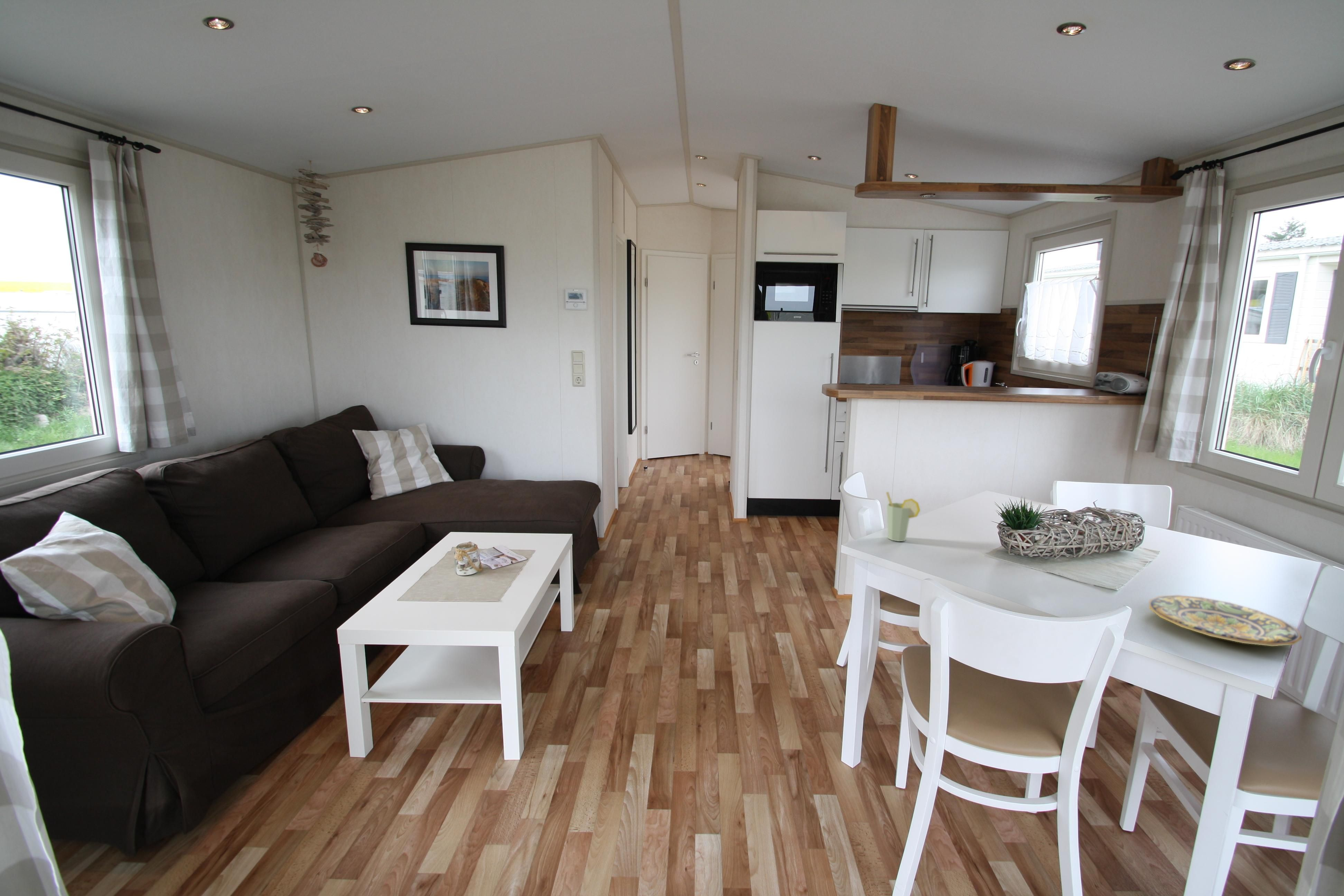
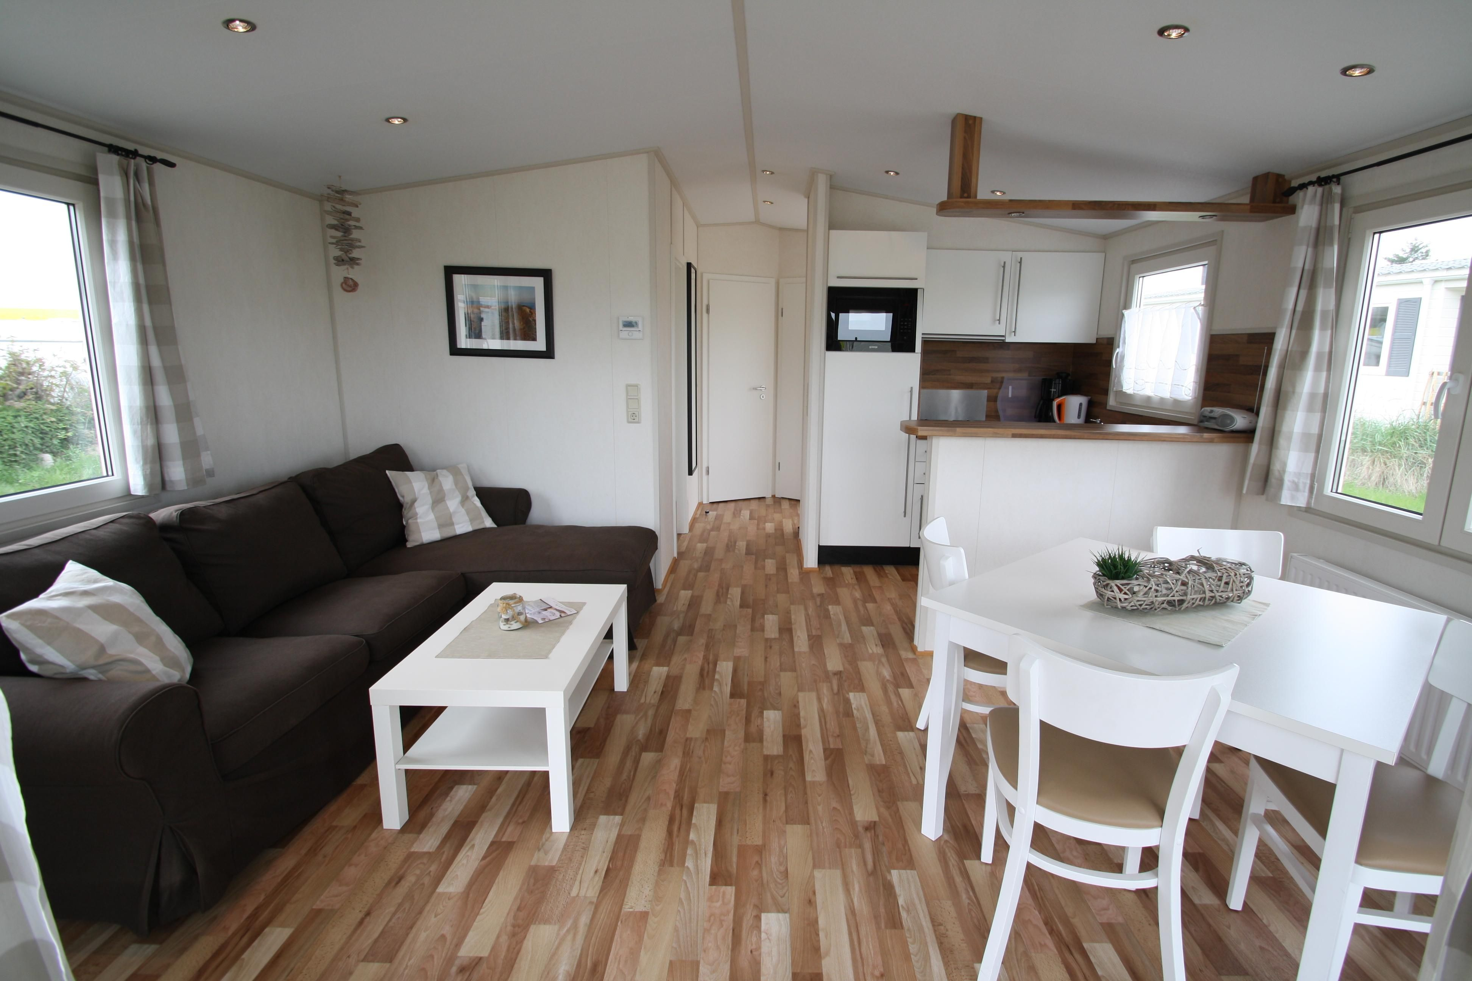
- cup [885,491,921,542]
- plate [1149,595,1303,646]
